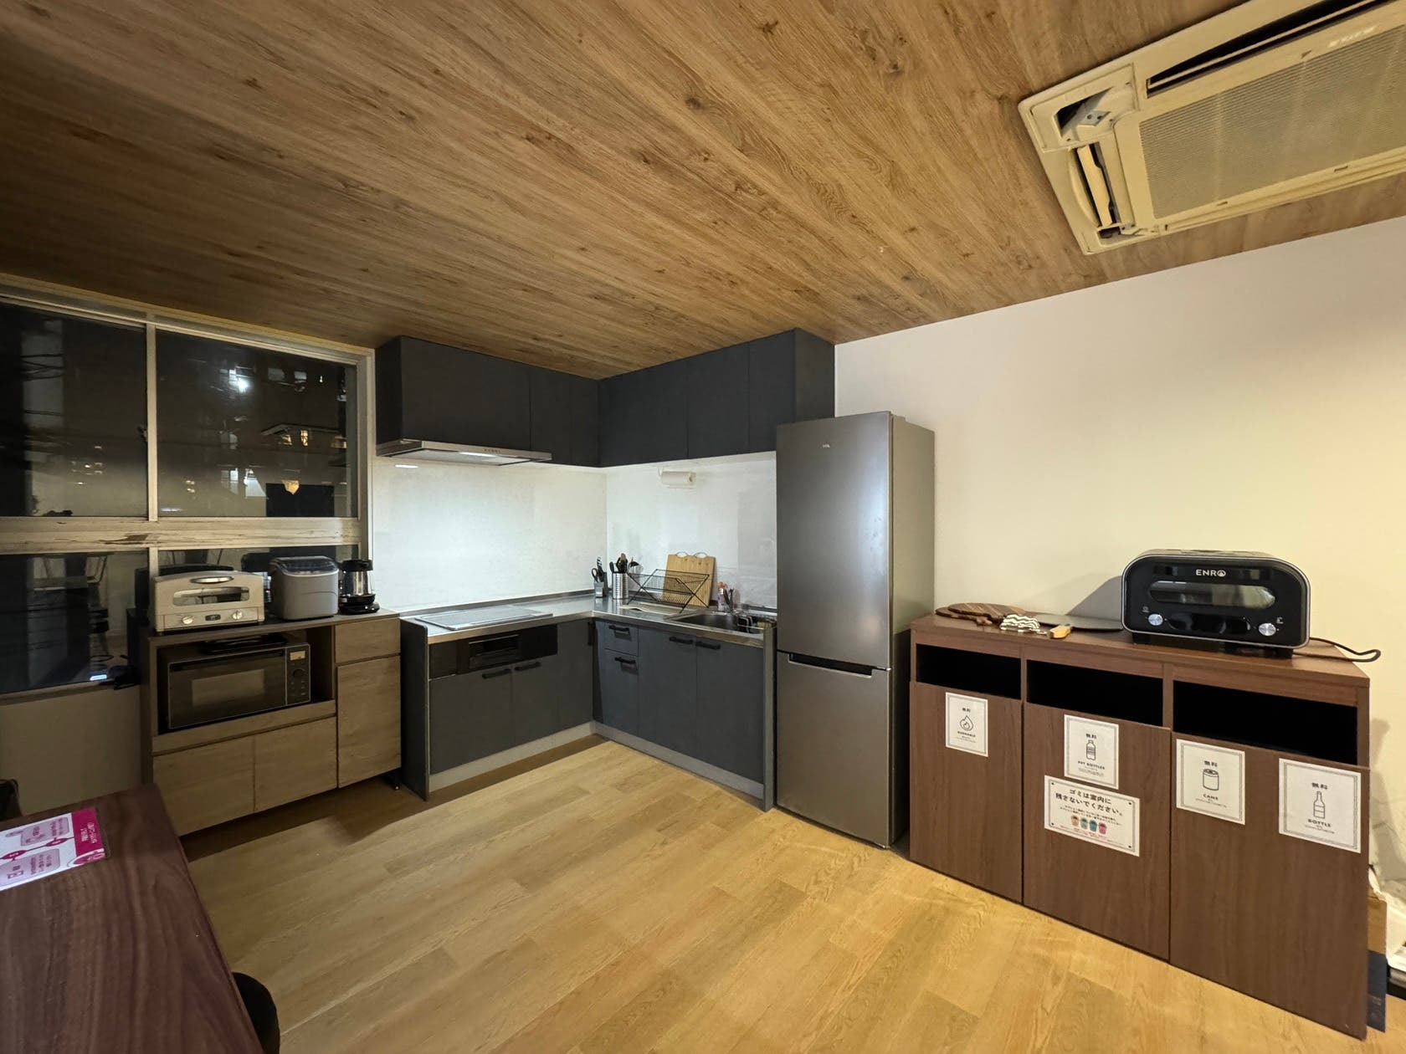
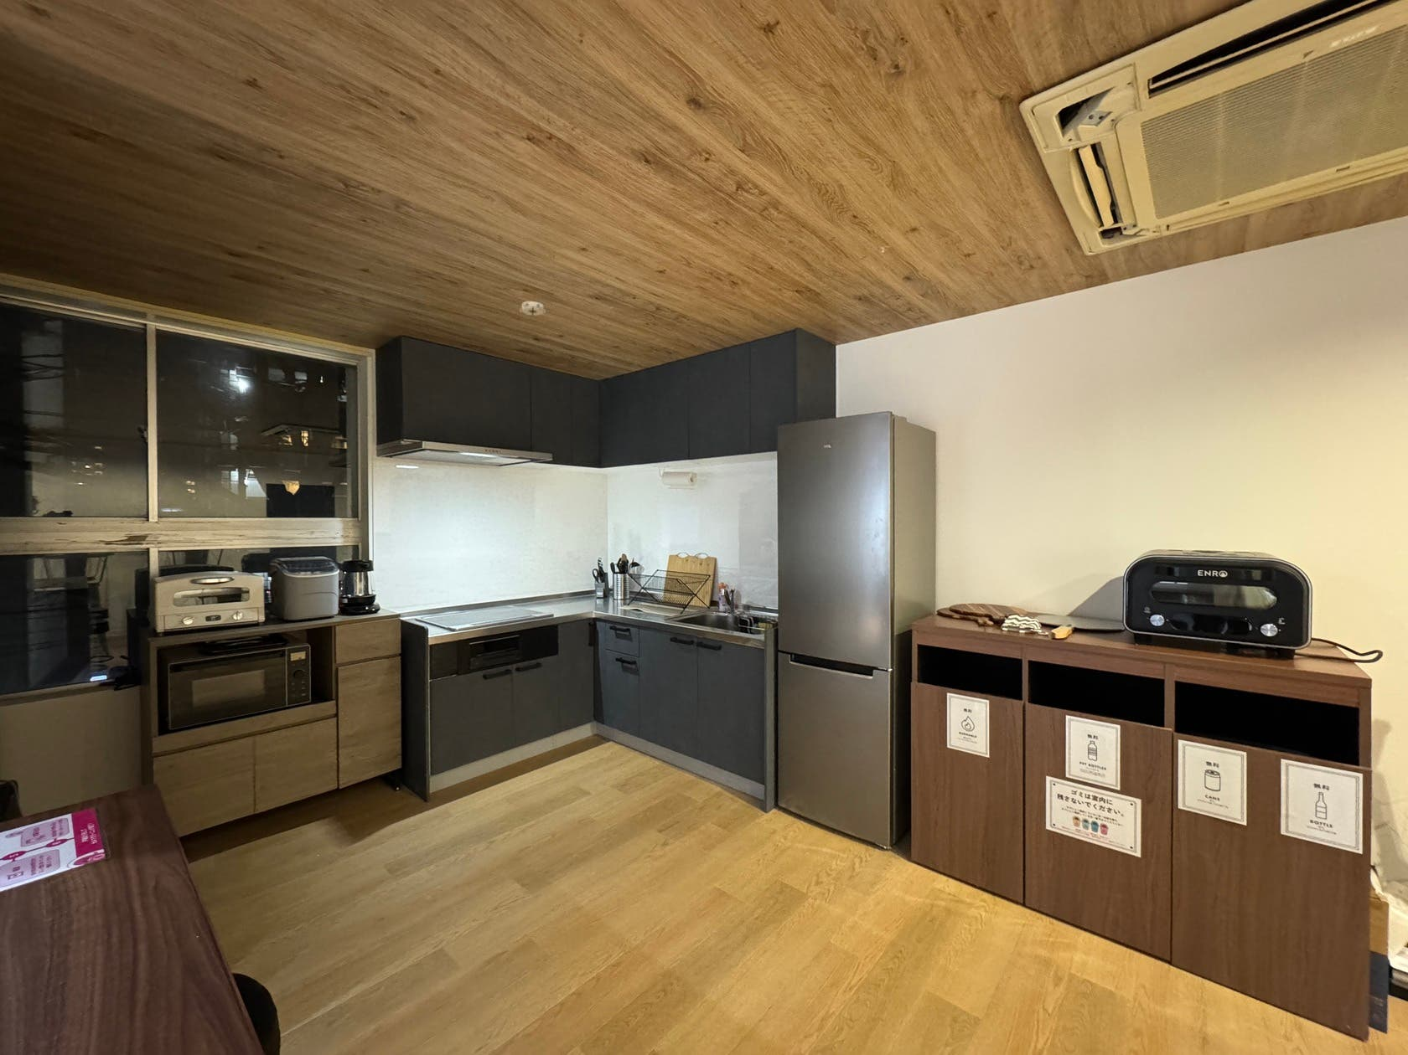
+ smoke detector [518,300,547,317]
